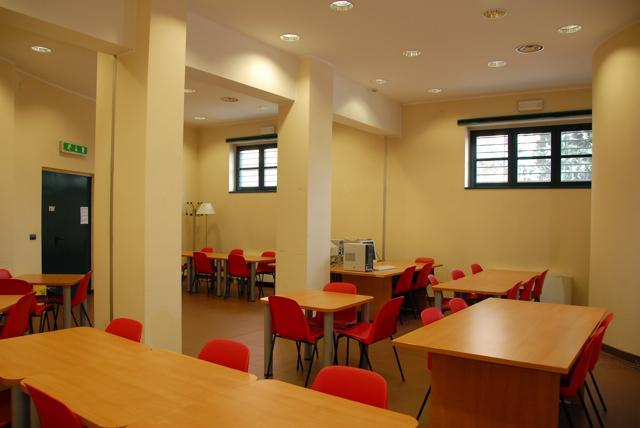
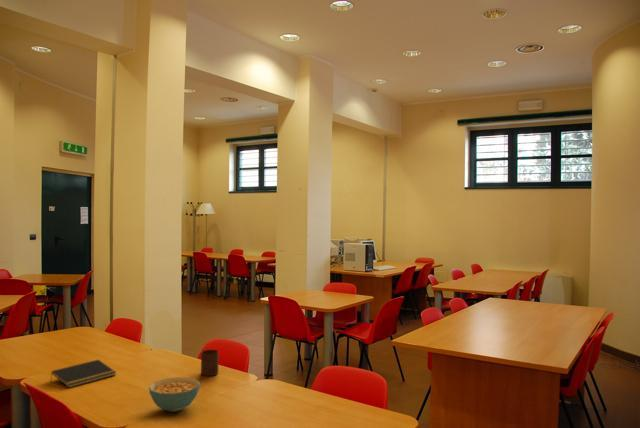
+ cereal bowl [148,376,201,413]
+ cup [200,349,220,377]
+ notepad [49,359,117,389]
